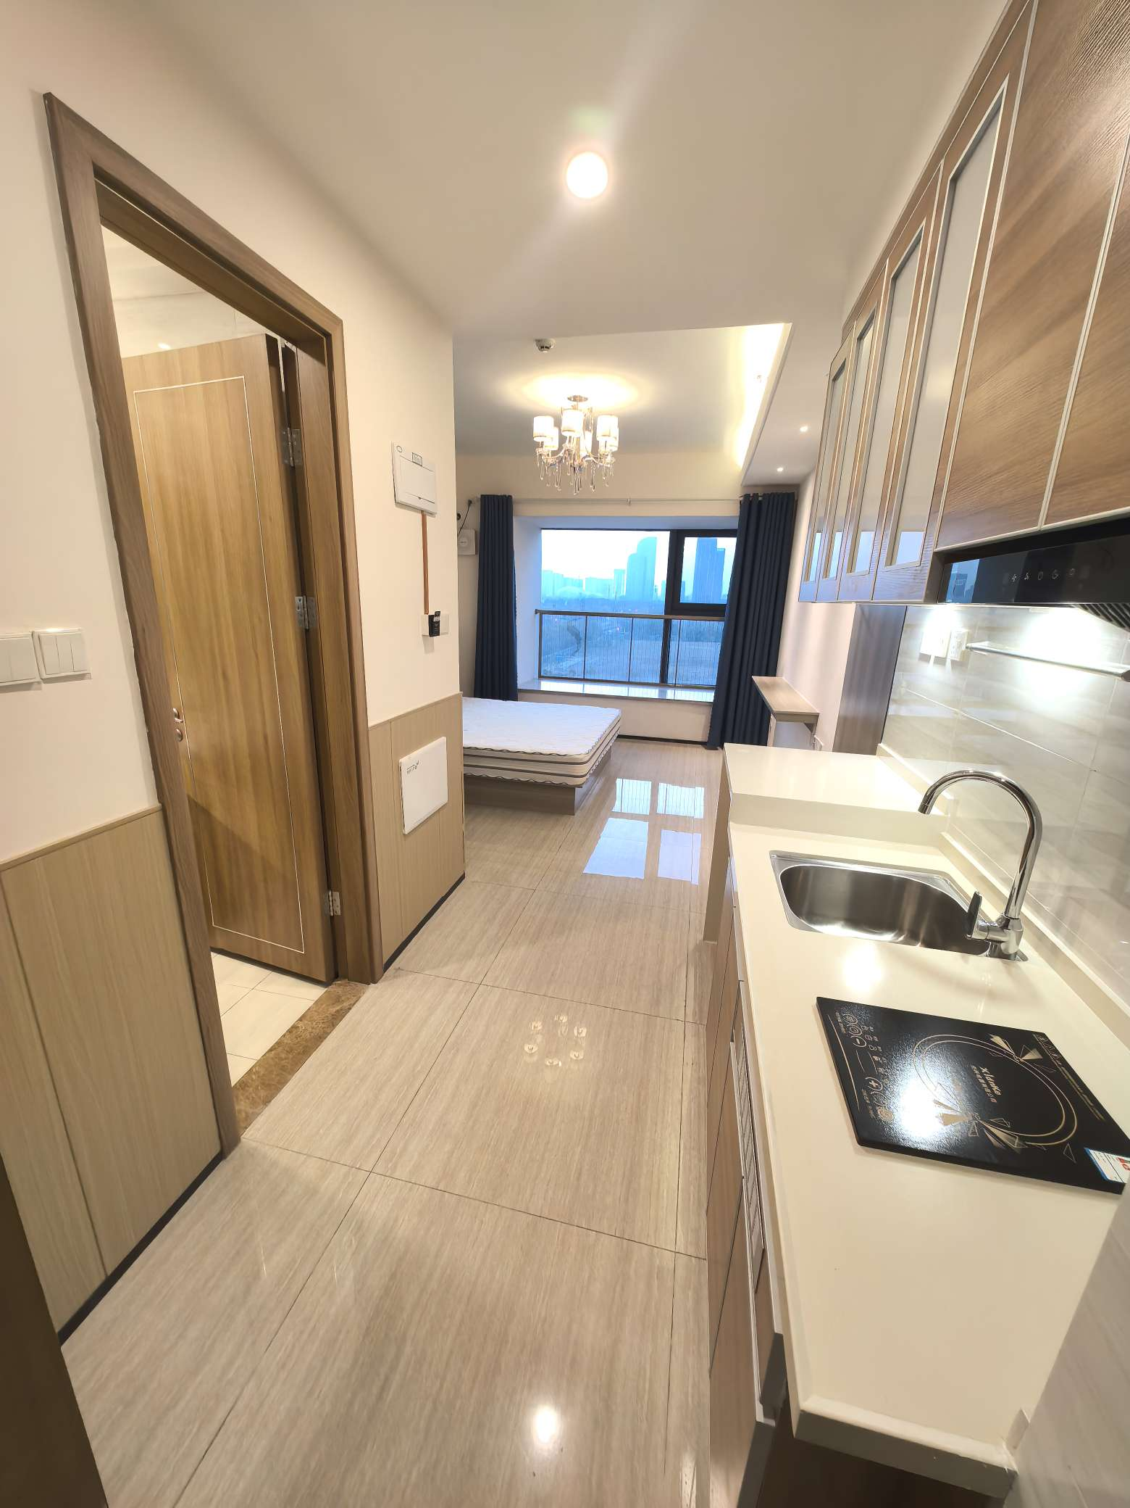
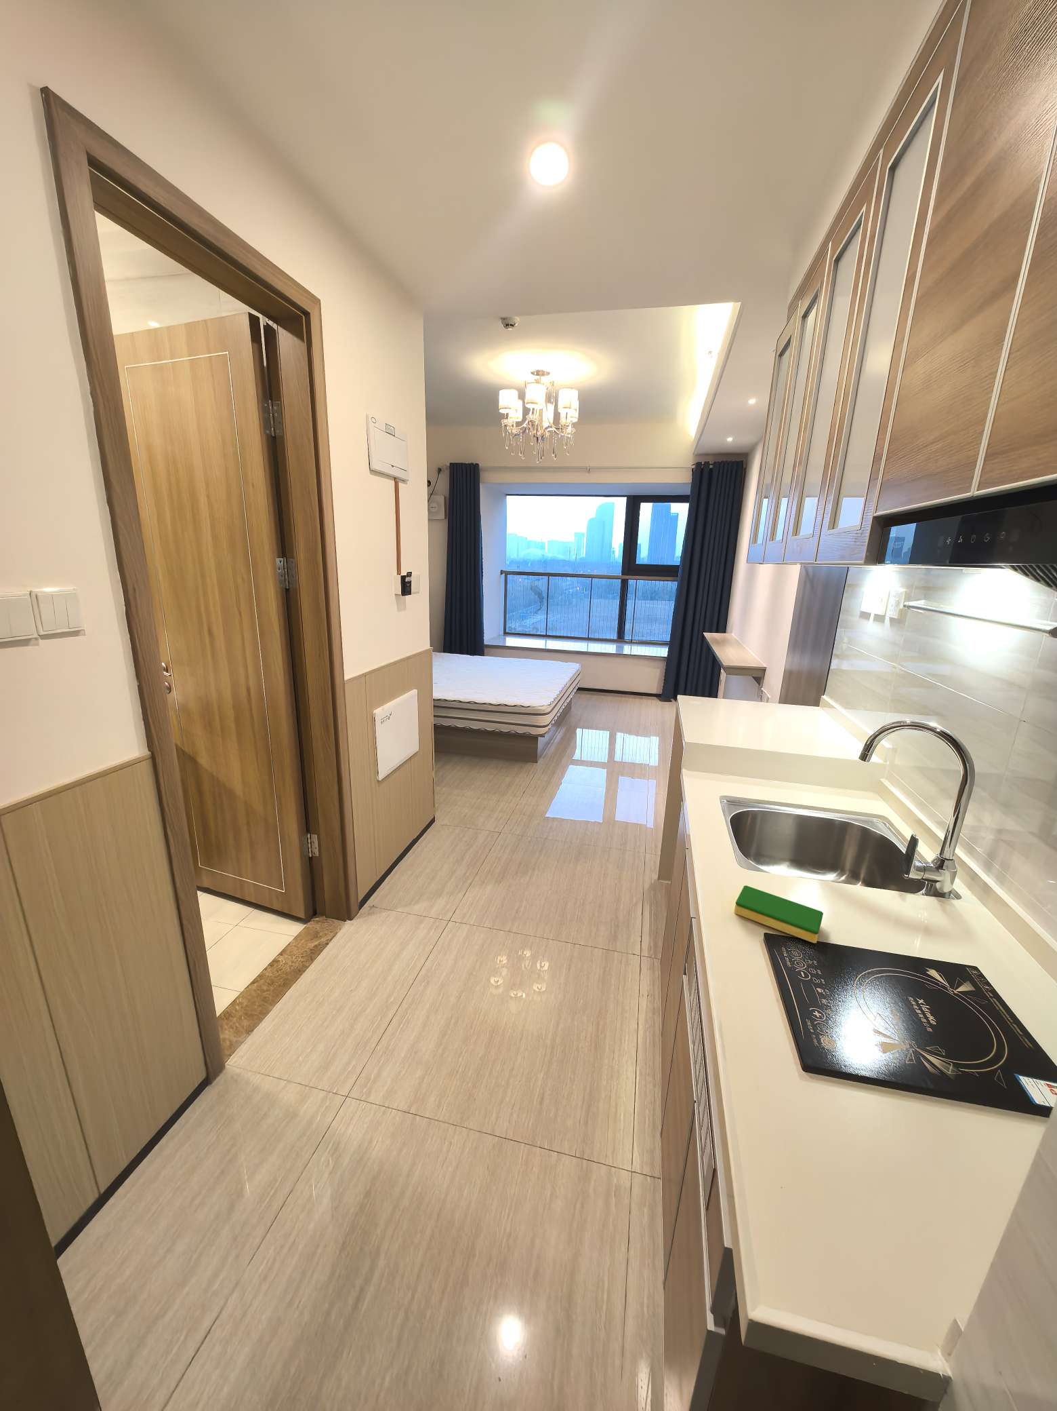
+ dish sponge [734,884,824,943]
